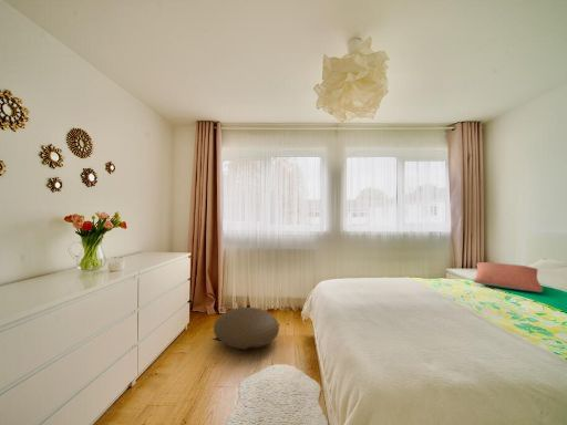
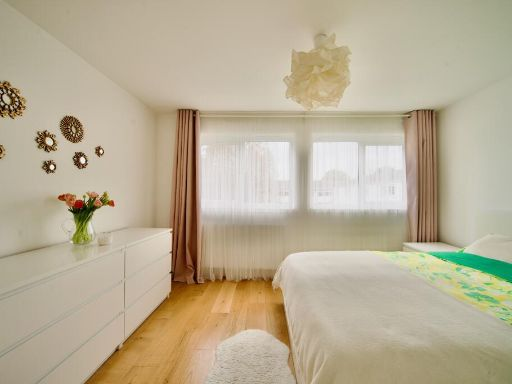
- pouf [210,307,281,350]
- pillow [473,261,544,293]
